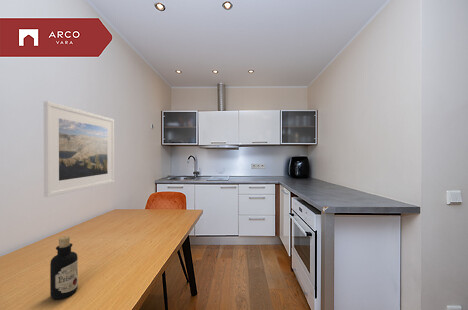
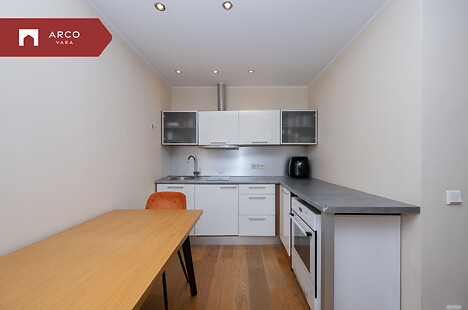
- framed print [43,100,115,198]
- bottle [49,235,79,300]
